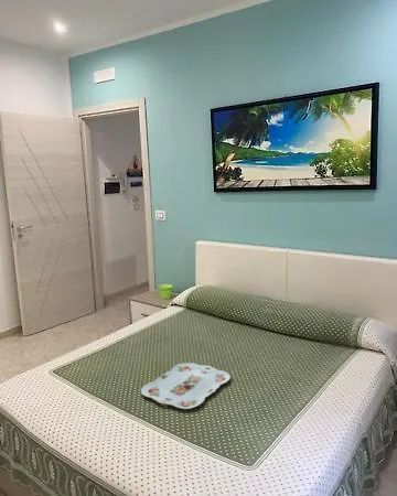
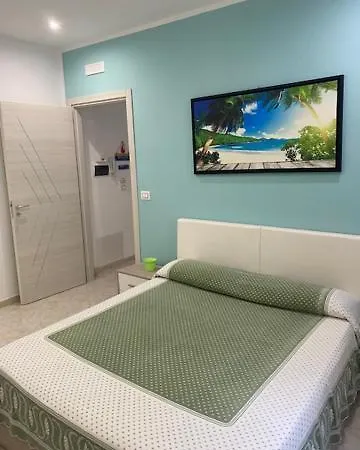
- serving tray [140,362,232,410]
